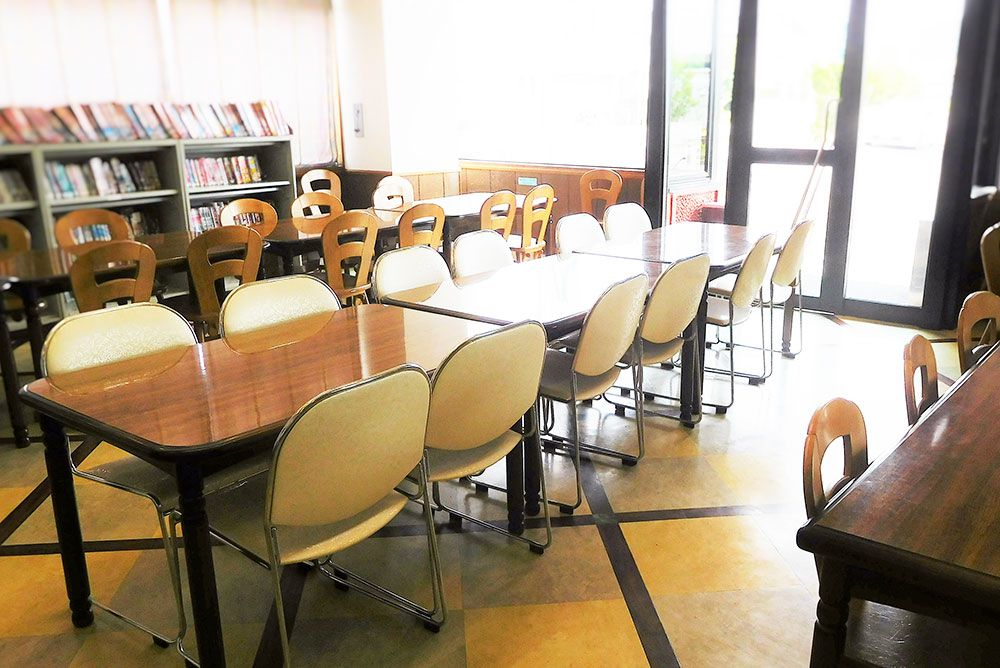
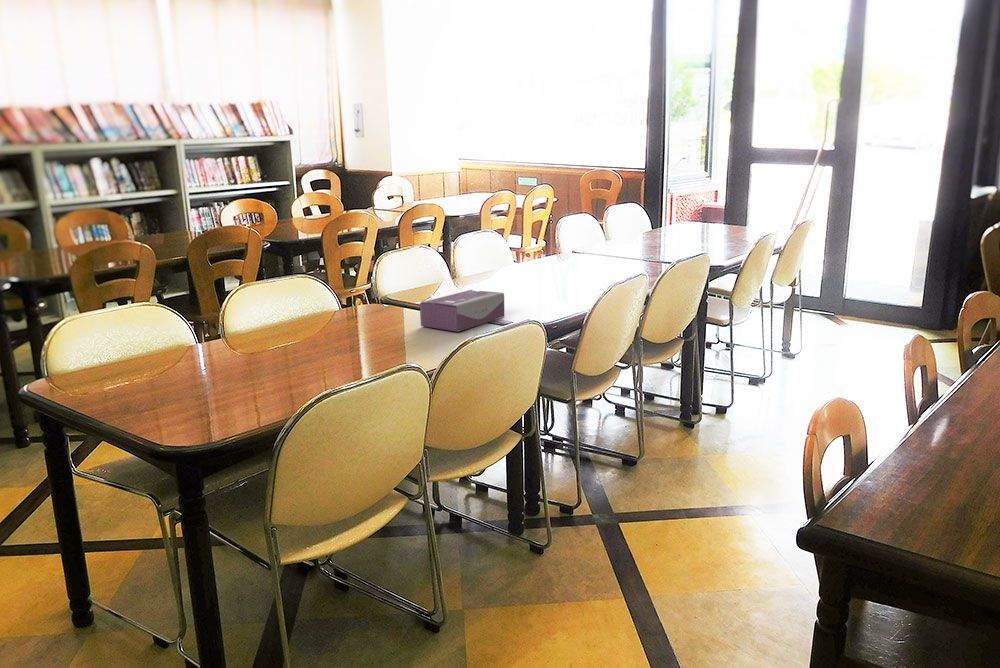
+ tissue box [419,289,505,333]
